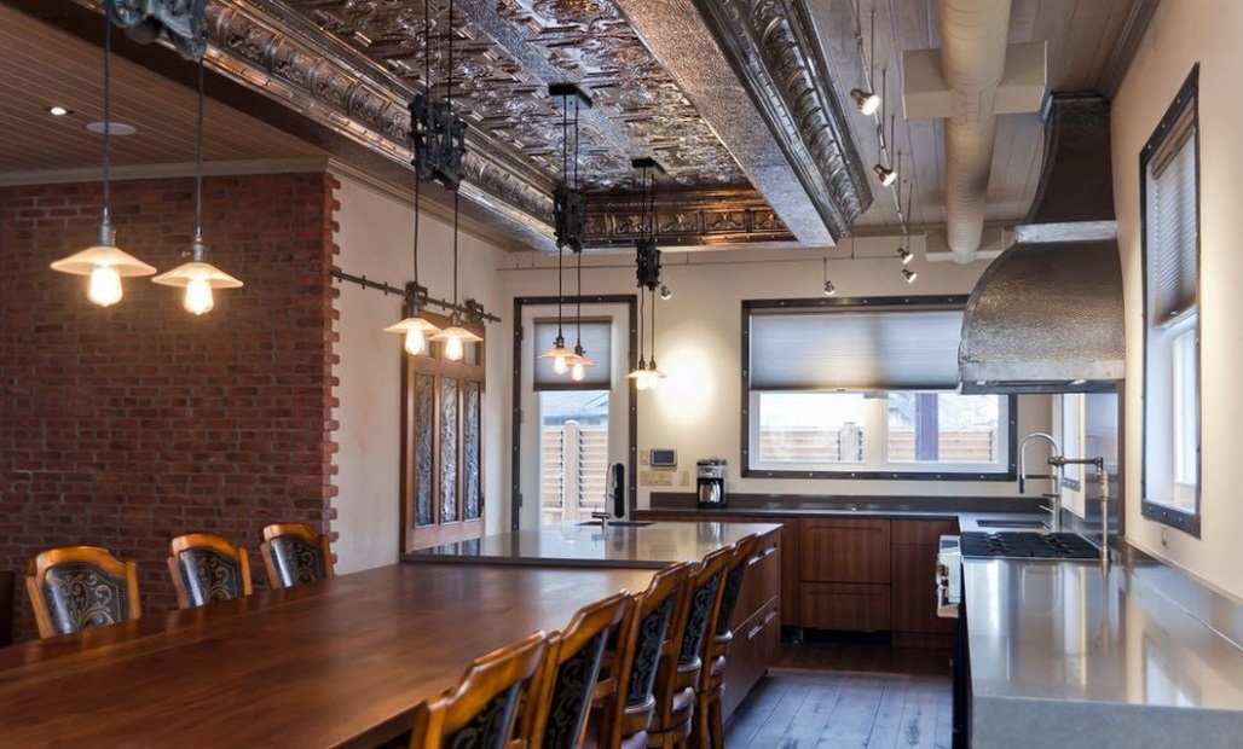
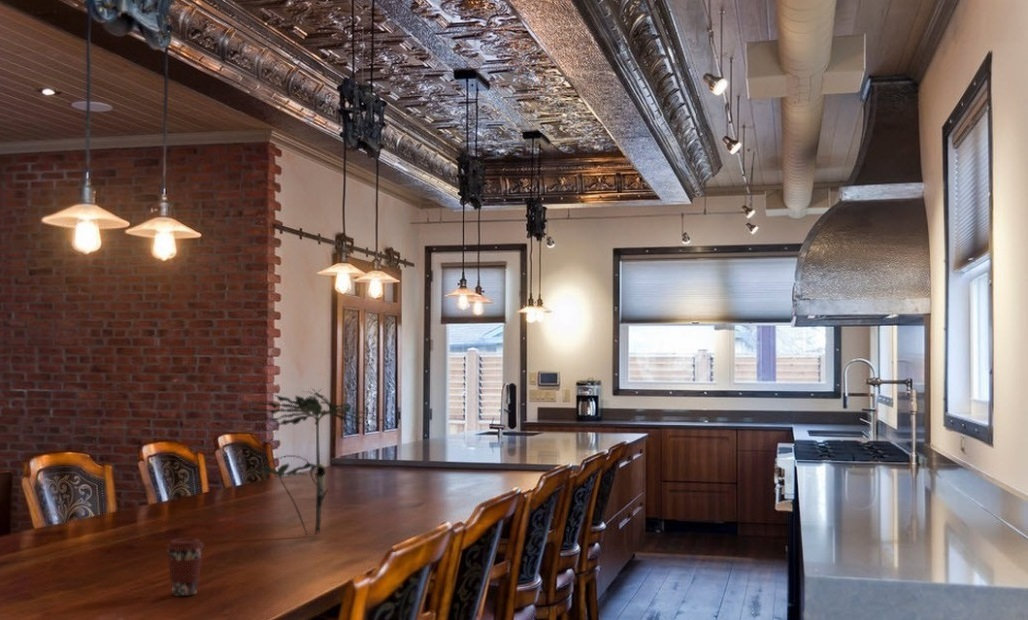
+ plant [244,387,387,536]
+ coffee cup [165,537,205,597]
